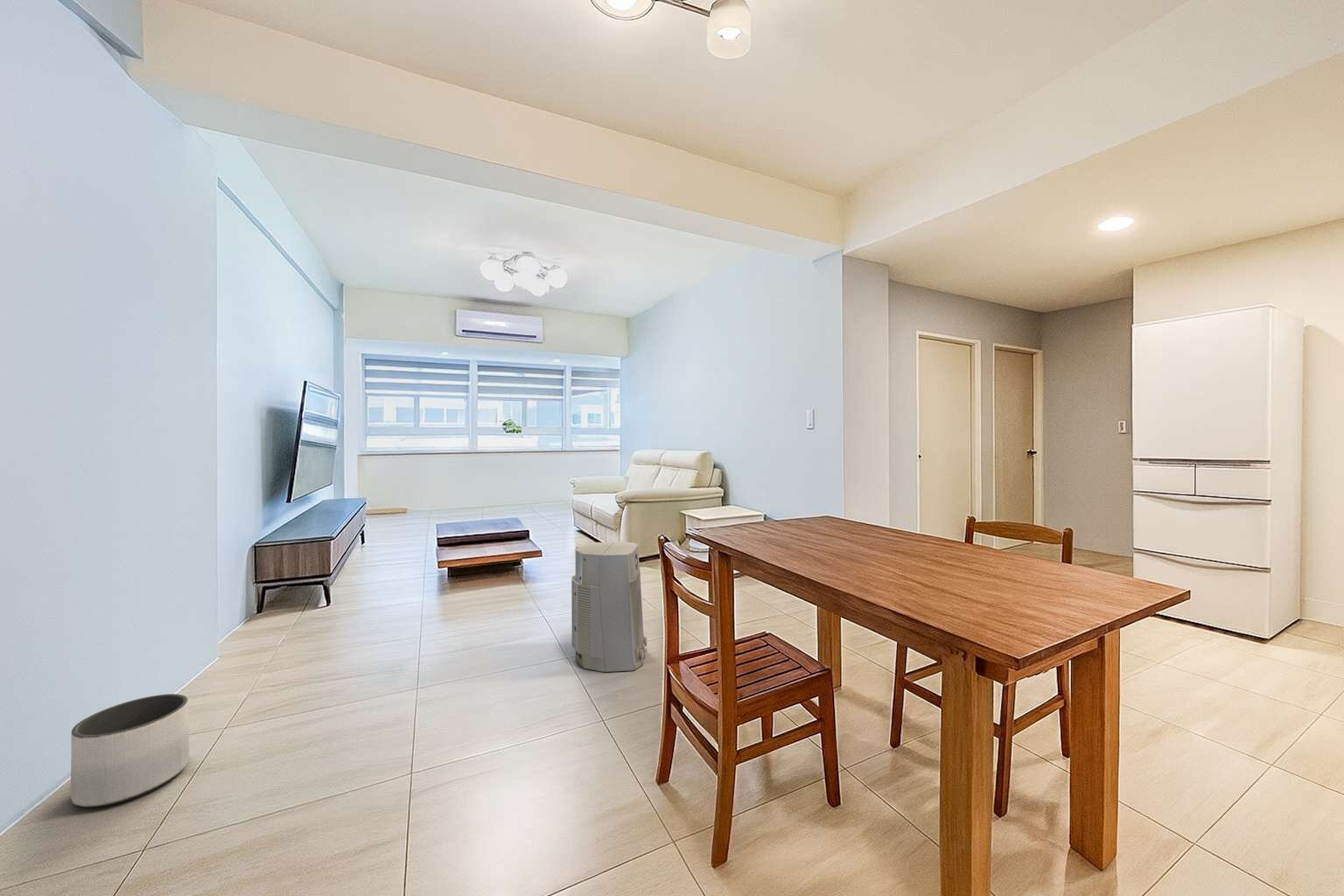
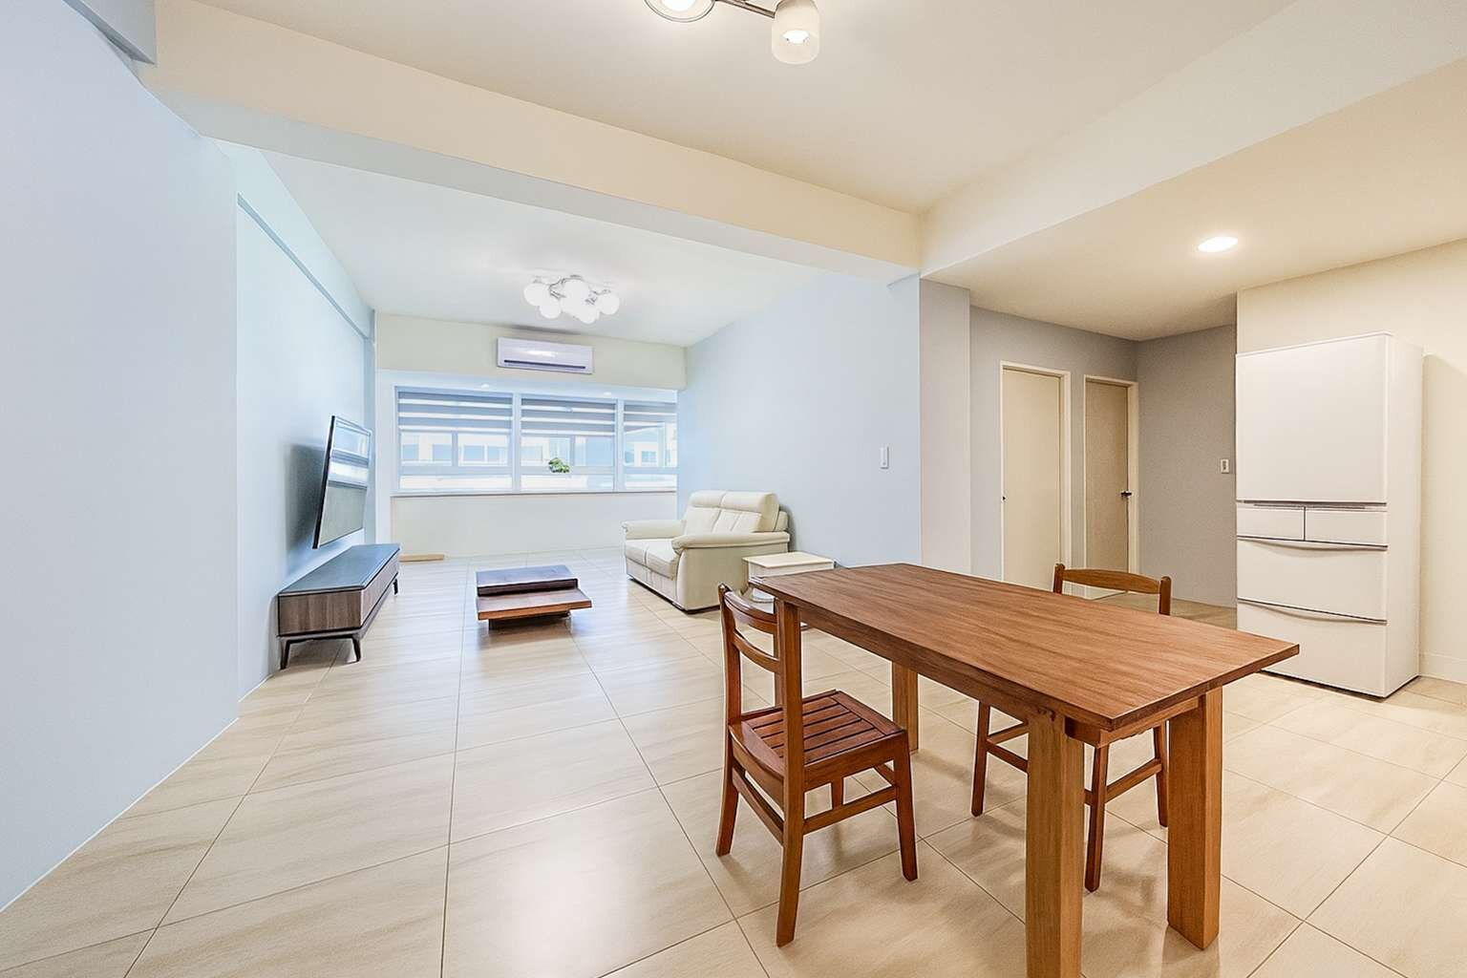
- air purifier [570,541,648,673]
- planter [70,693,190,808]
